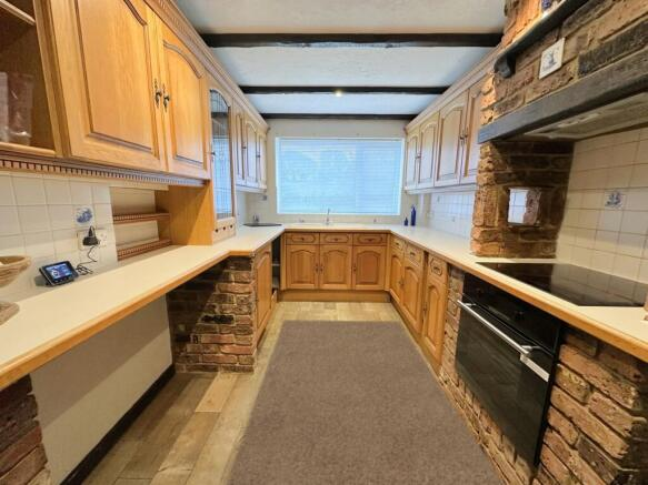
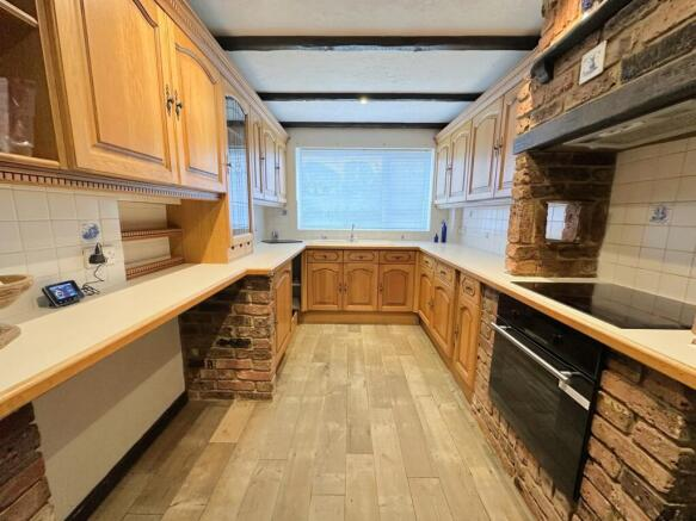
- rug [226,319,506,485]
